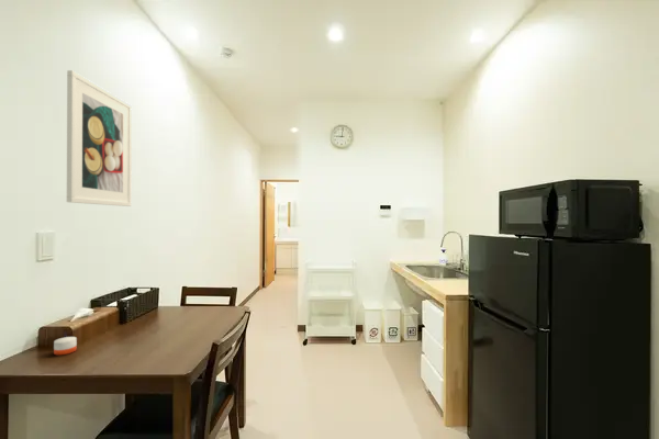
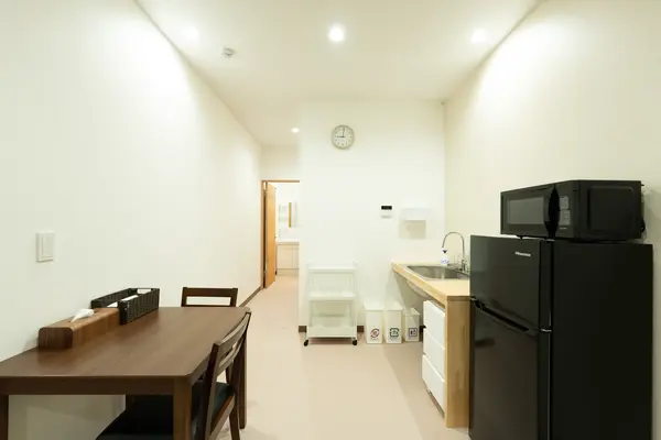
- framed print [66,69,133,207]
- candle [53,331,78,356]
